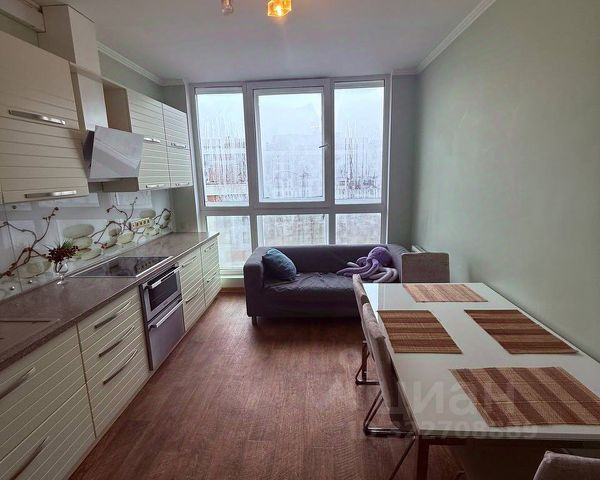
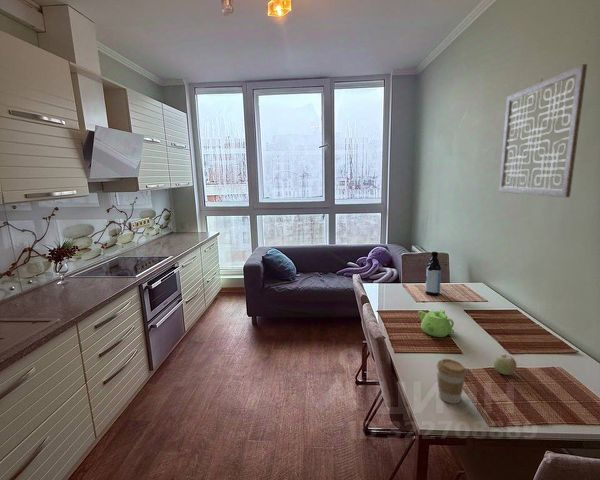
+ fruit [493,353,517,376]
+ water bottle [424,250,442,297]
+ teapot [417,309,455,338]
+ wall art [498,63,588,198]
+ coffee cup [436,358,467,405]
